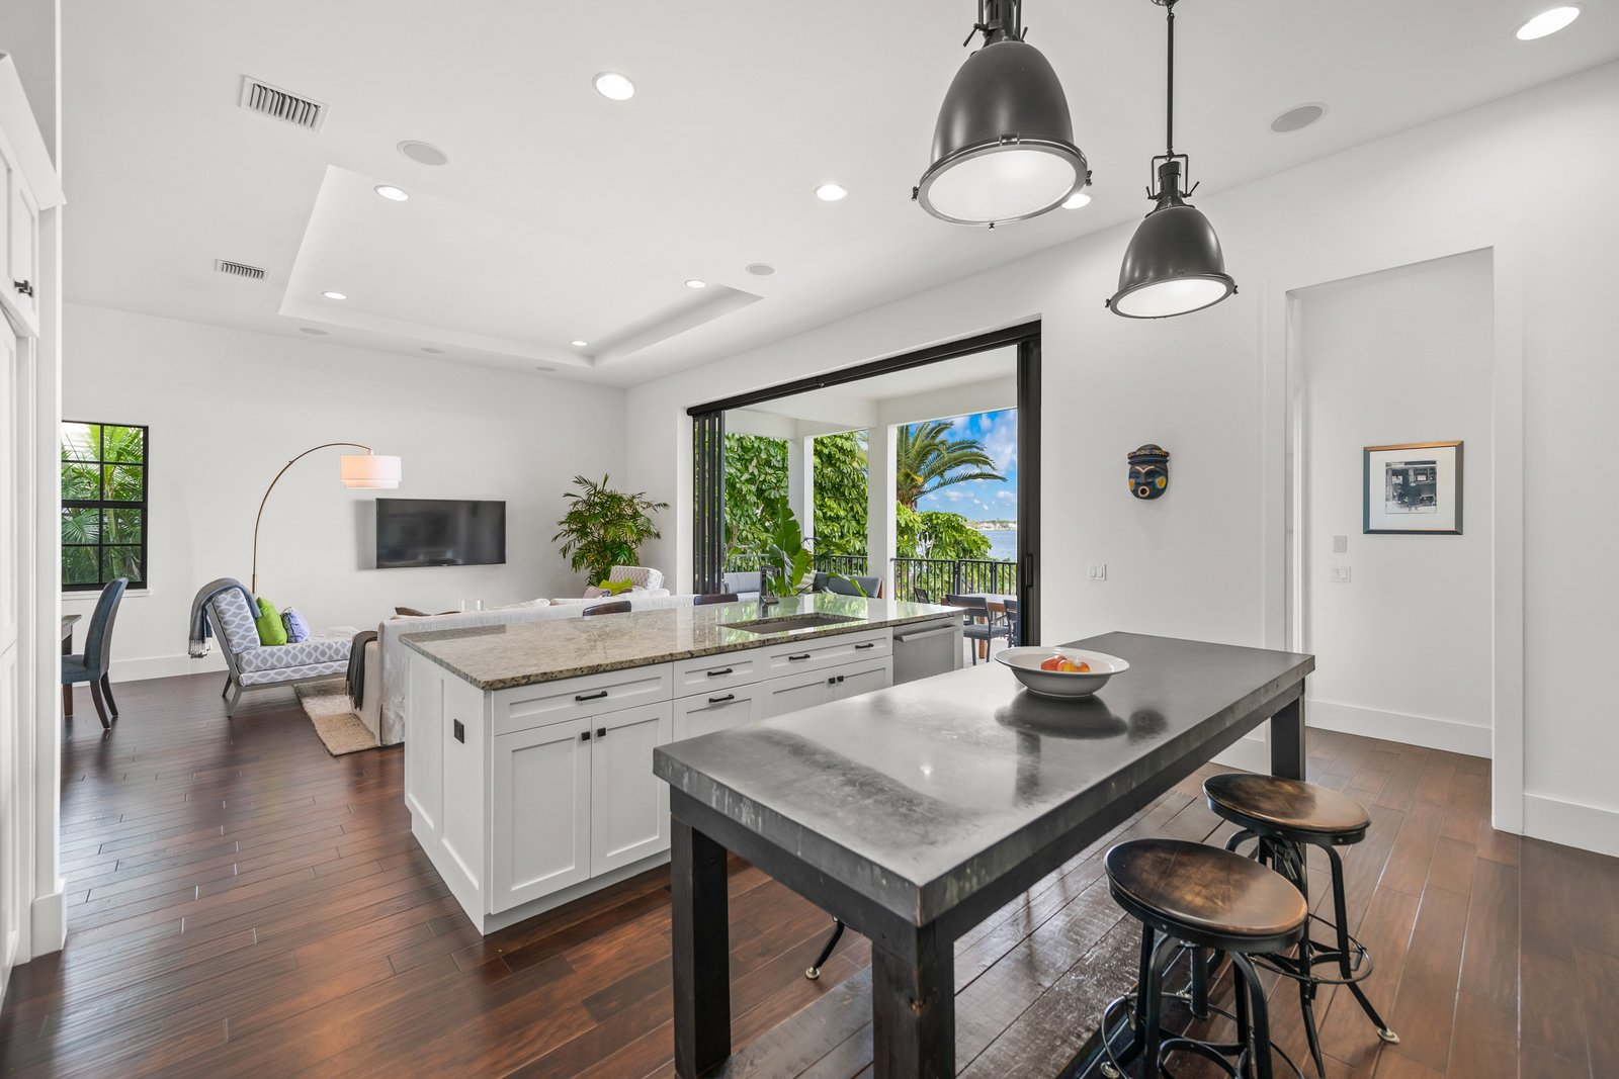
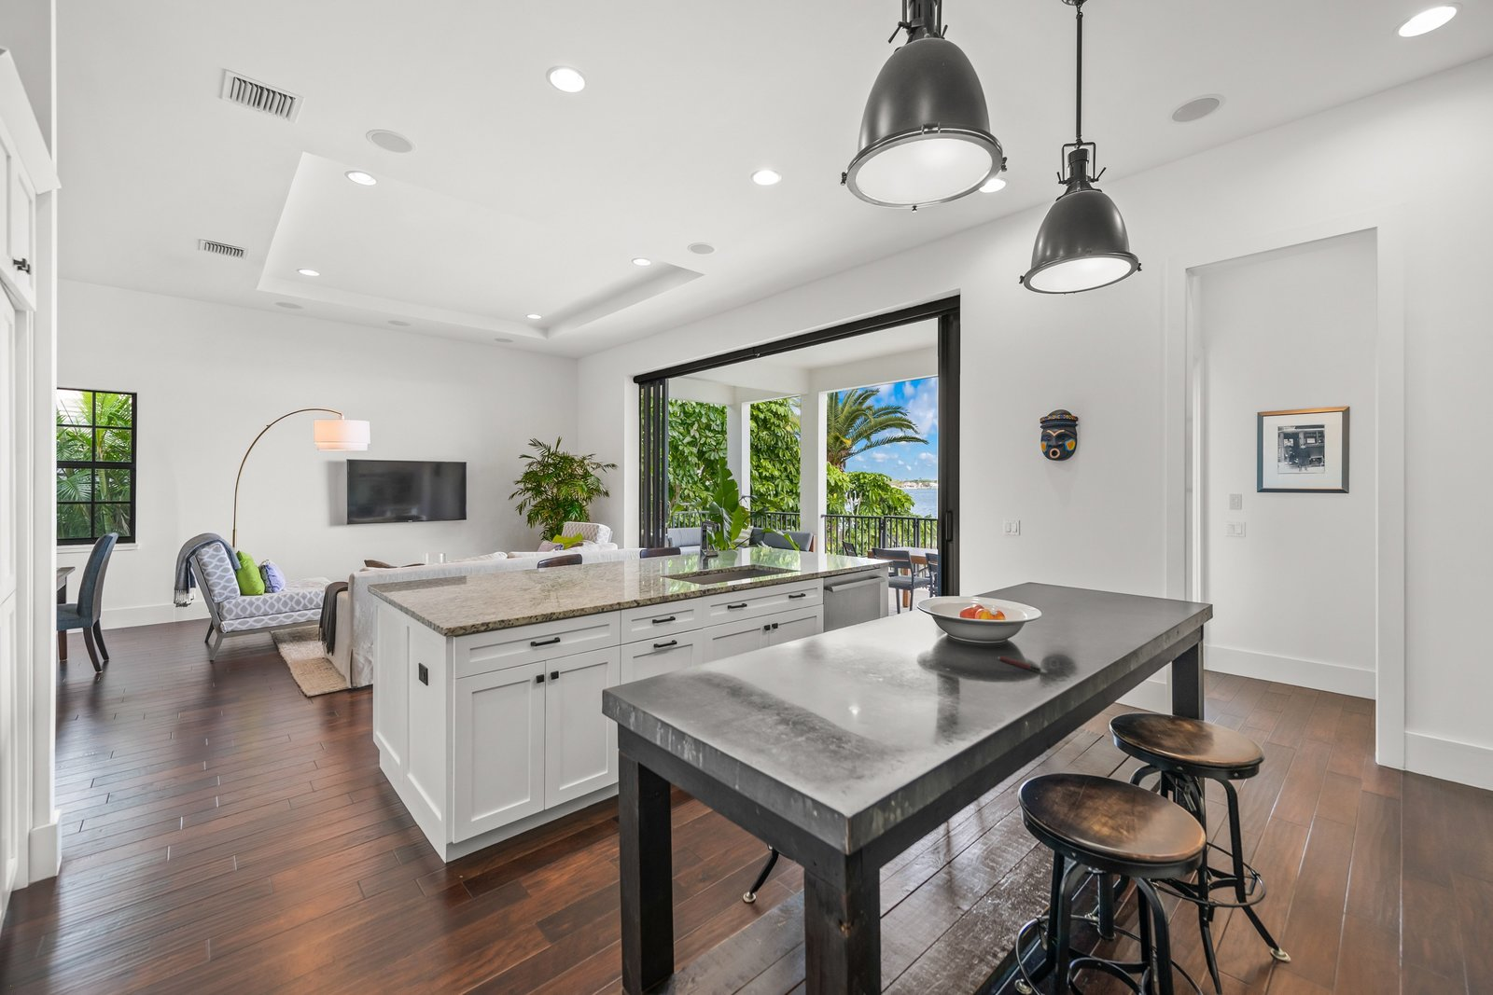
+ pen [998,655,1049,673]
